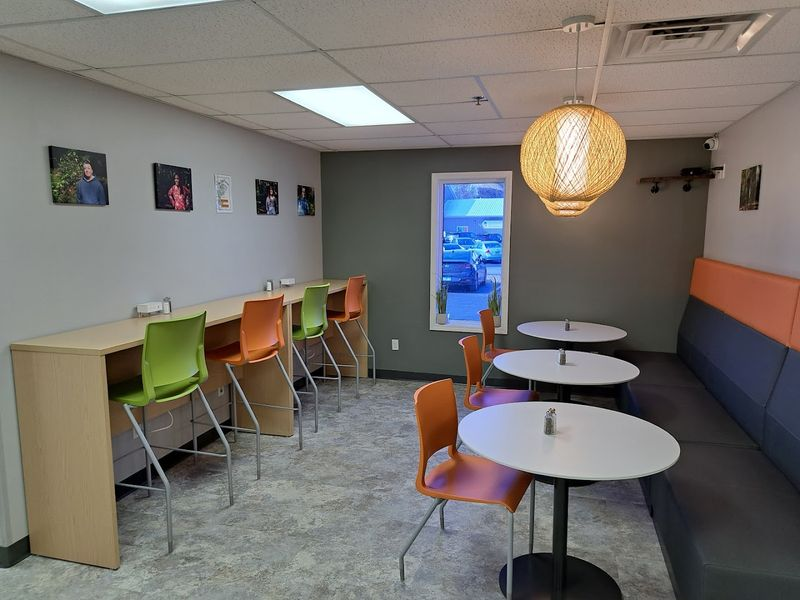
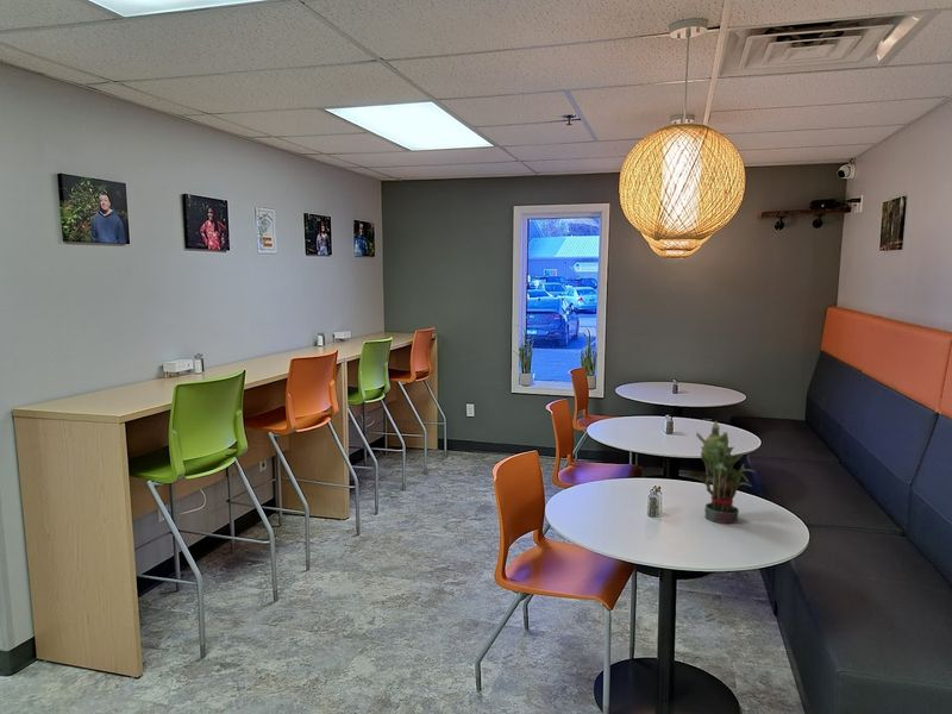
+ potted plant [695,420,757,525]
